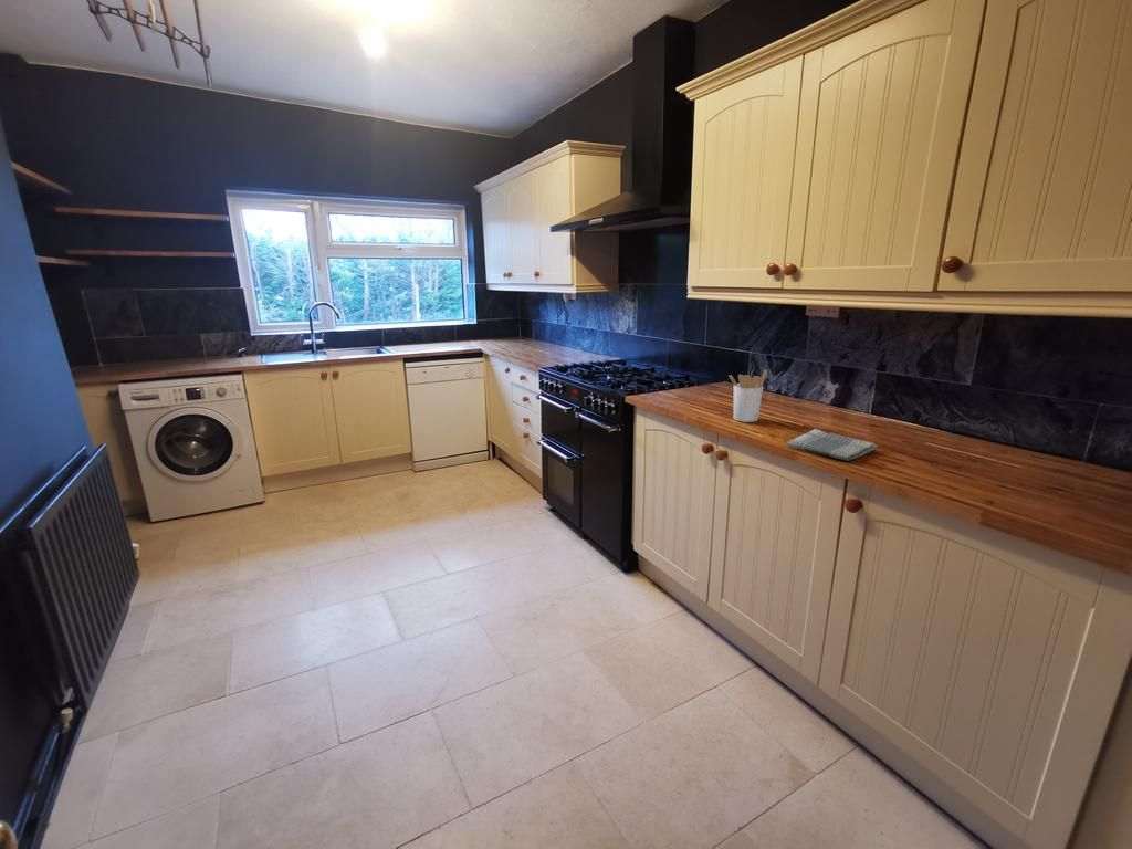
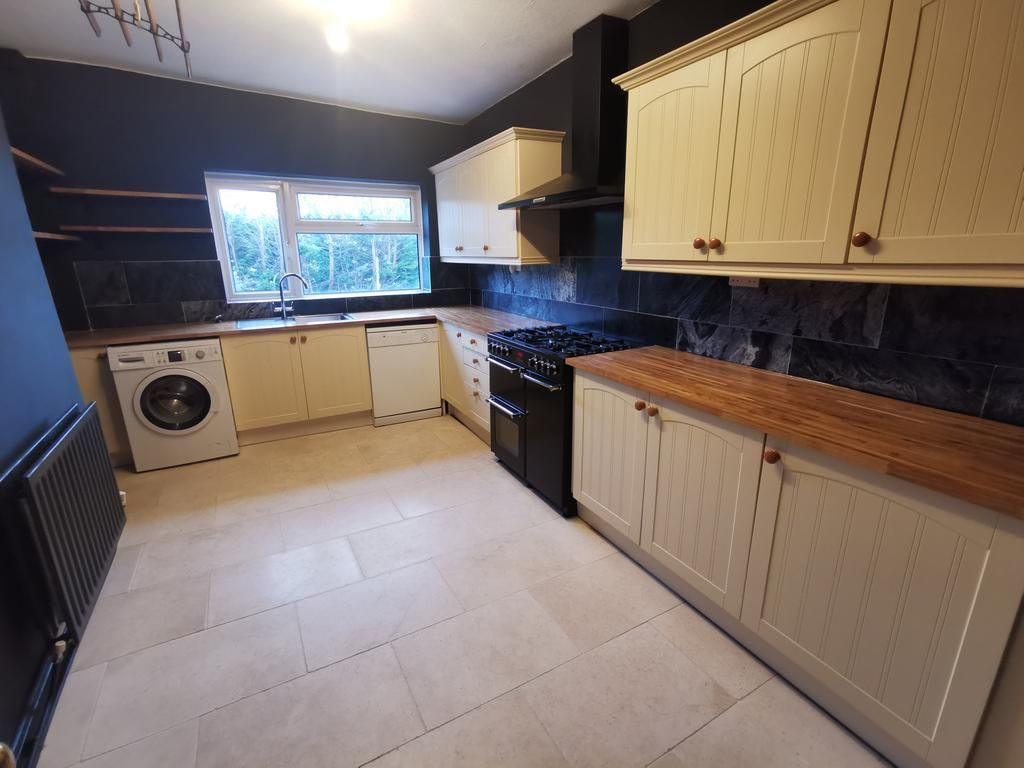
- utensil holder [727,368,768,423]
- dish towel [786,428,879,462]
